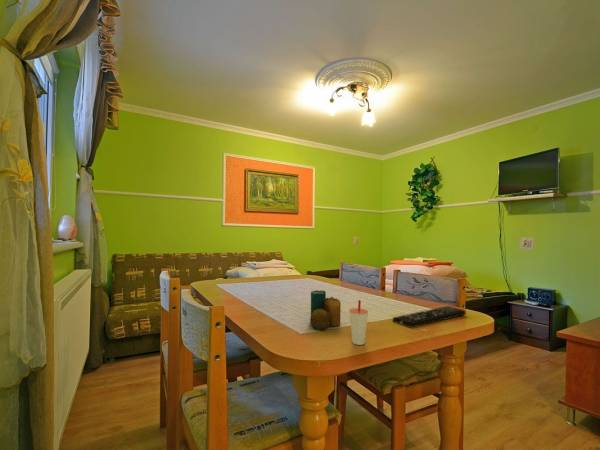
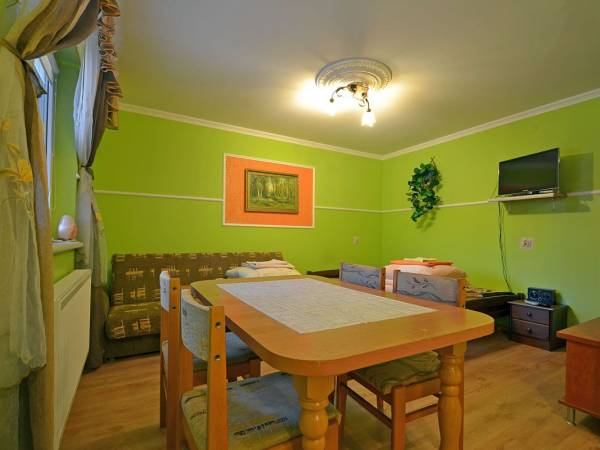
- cup [348,299,369,346]
- remote control [392,305,467,329]
- candle [309,289,342,331]
